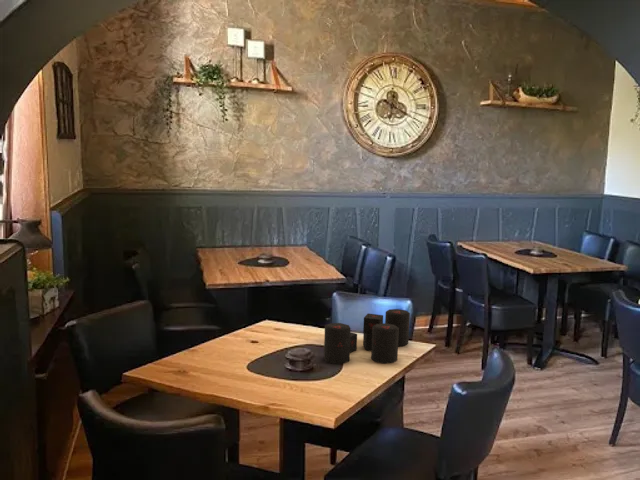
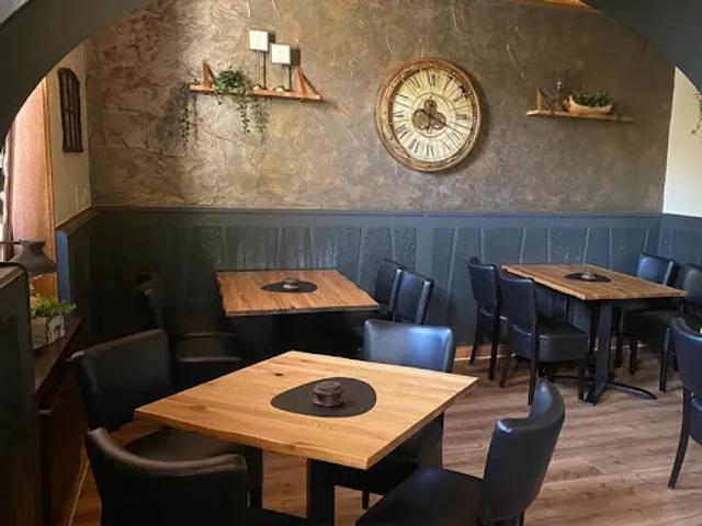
- candle [323,308,411,365]
